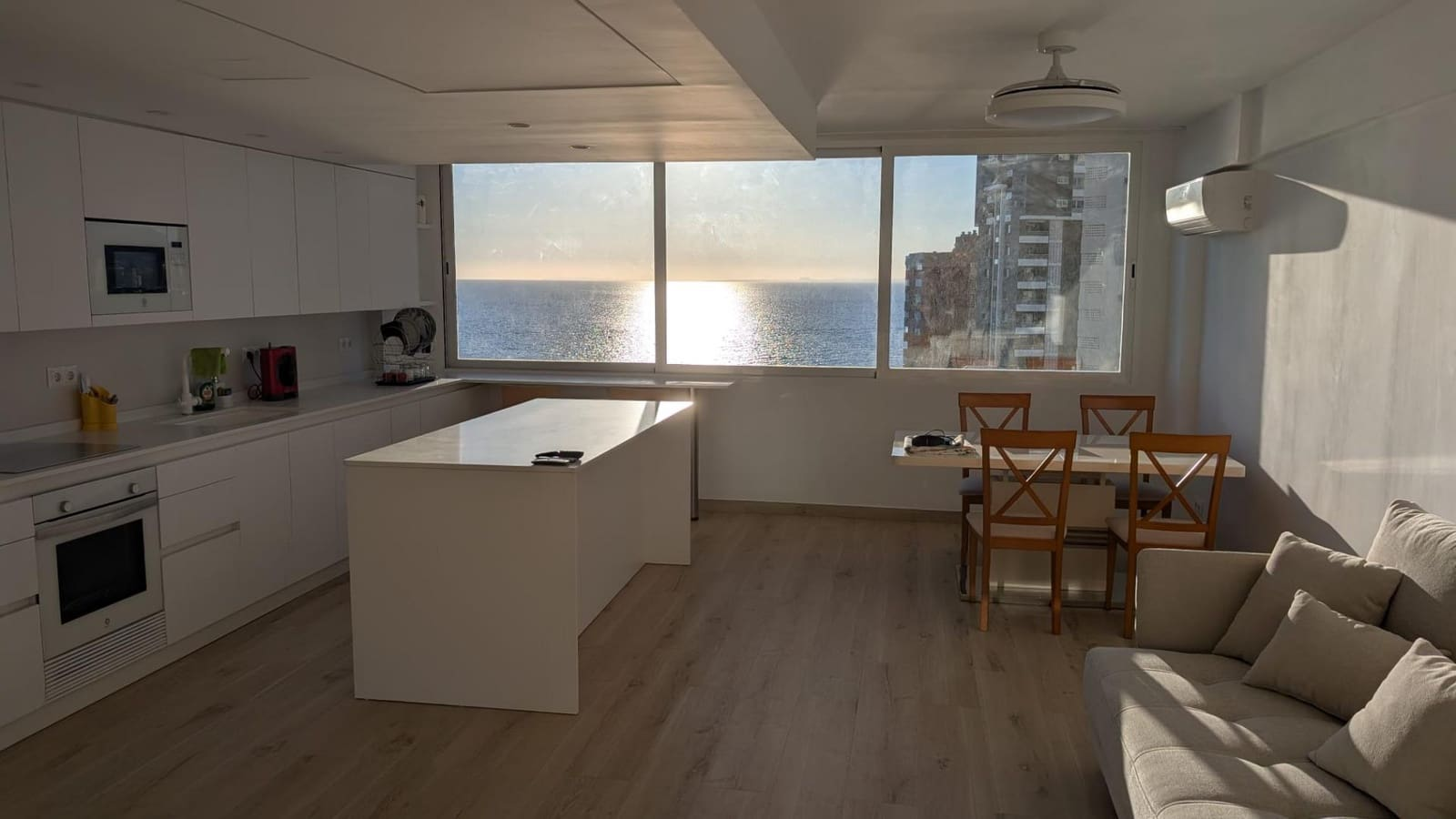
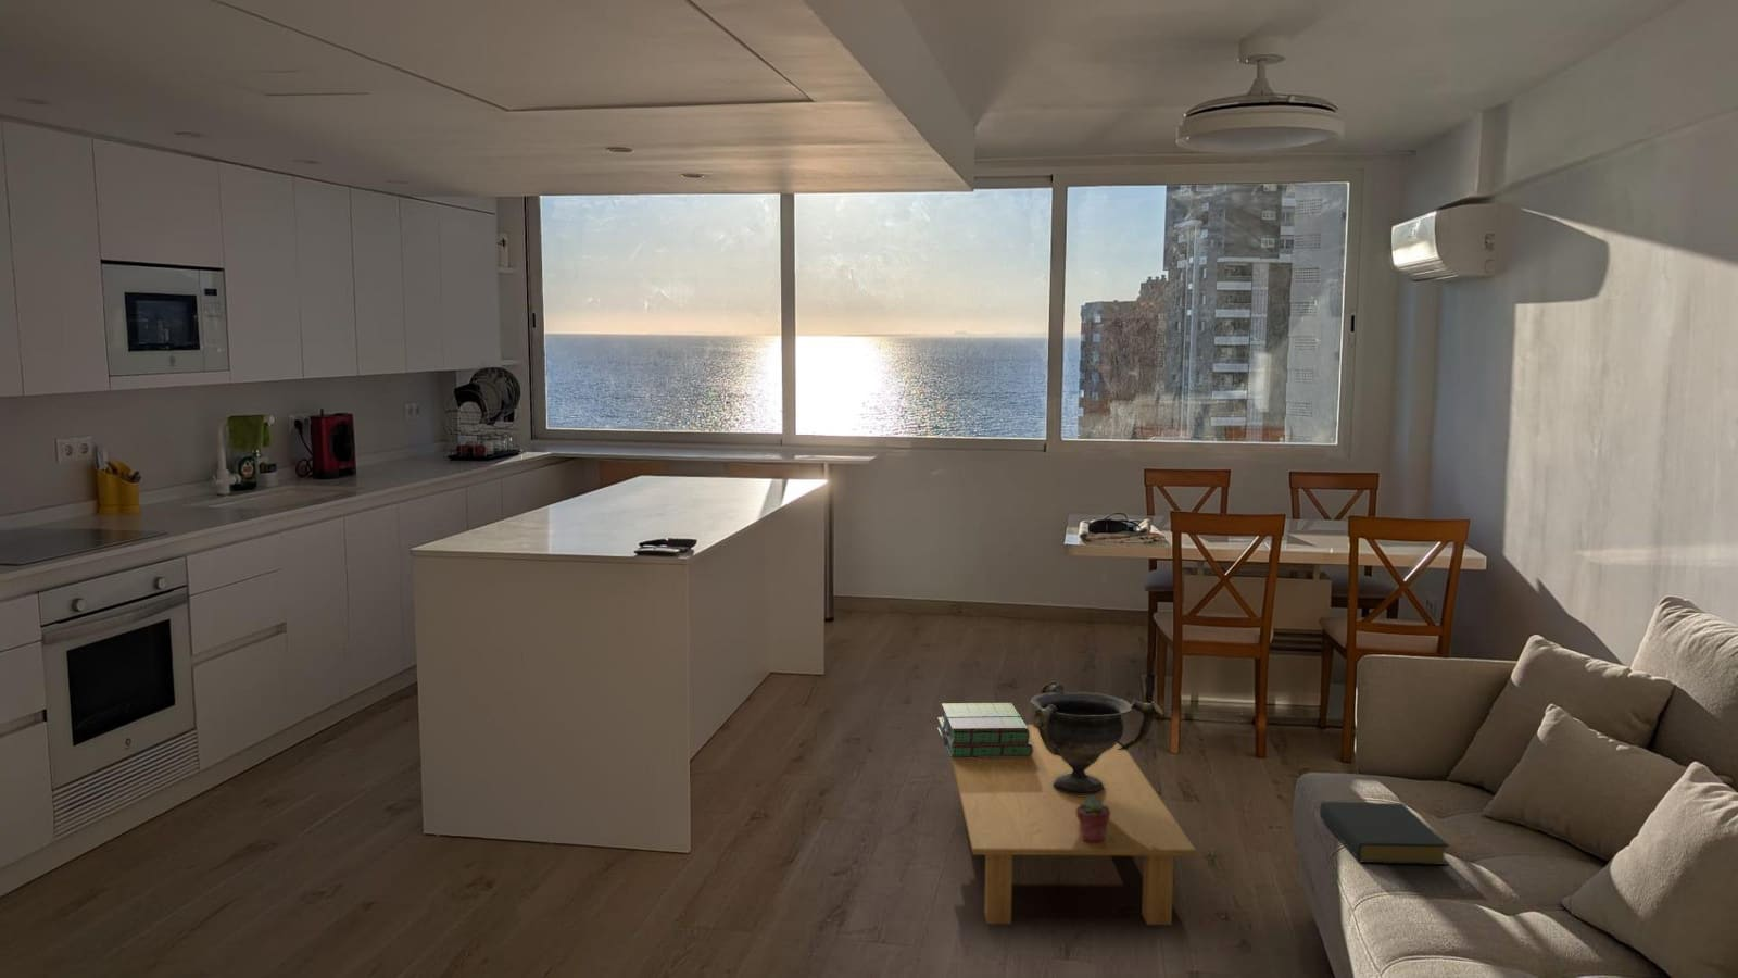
+ stack of books [936,702,1033,758]
+ coffee table [950,724,1197,925]
+ potted succulent [1077,796,1110,842]
+ hardback book [1319,801,1452,866]
+ decorative bowl [1030,681,1165,795]
